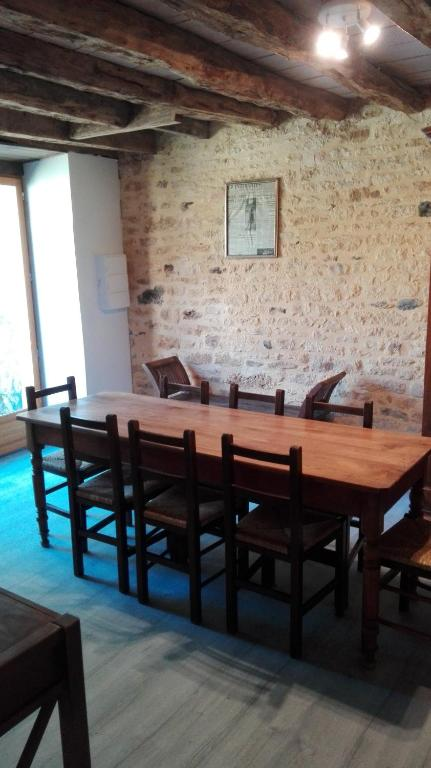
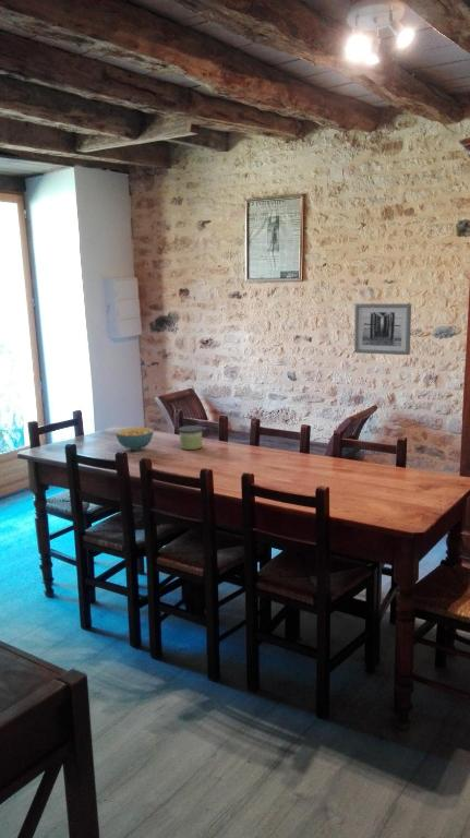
+ wall art [353,302,412,356]
+ cereal bowl [115,426,154,452]
+ candle [178,424,204,451]
